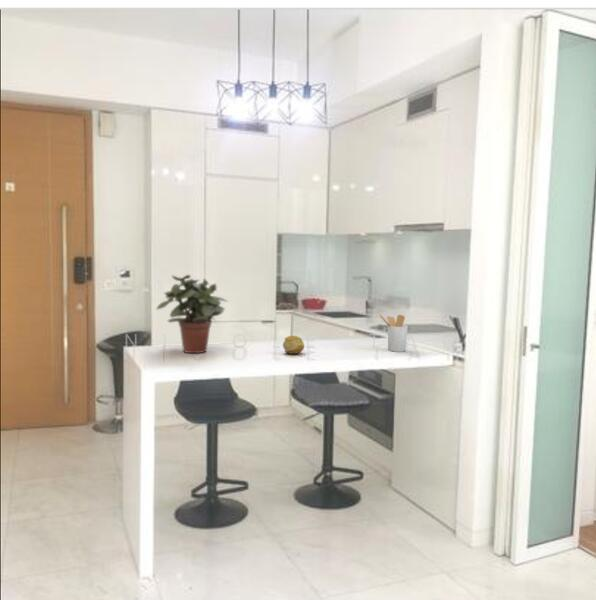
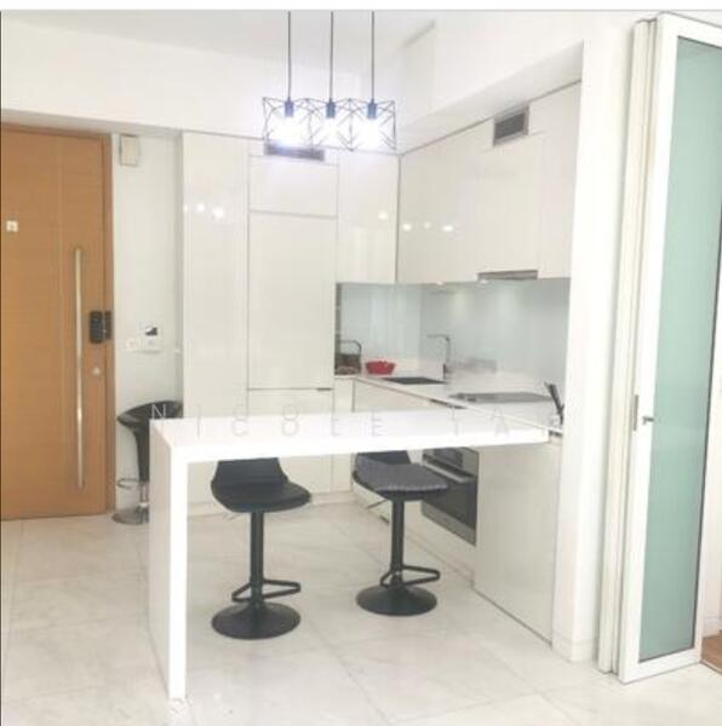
- utensil holder [378,313,409,353]
- potted plant [155,274,228,354]
- fruit [282,335,305,355]
